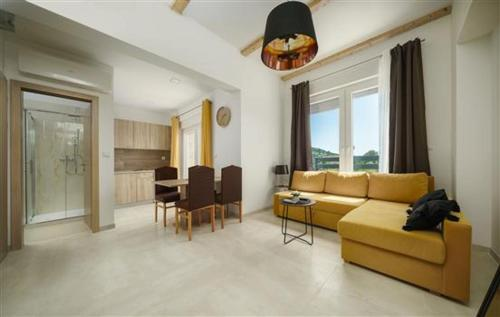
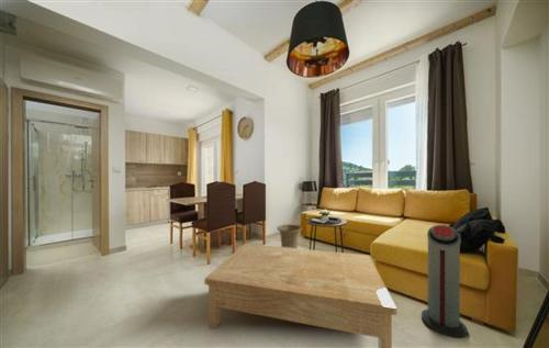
+ basket [276,223,303,248]
+ air purifier [421,224,469,339]
+ coffee table [203,243,397,348]
